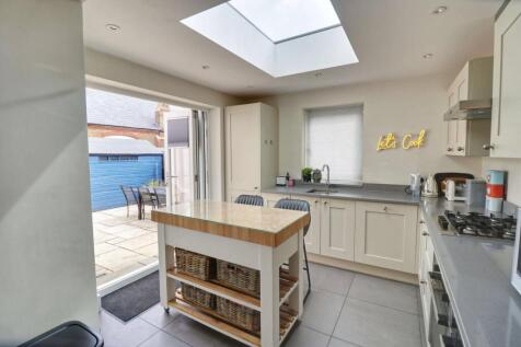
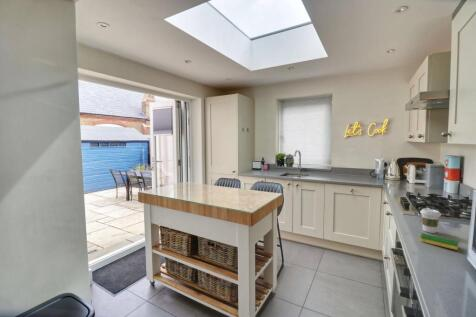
+ dish sponge [419,232,459,251]
+ coffee cup [419,208,442,234]
